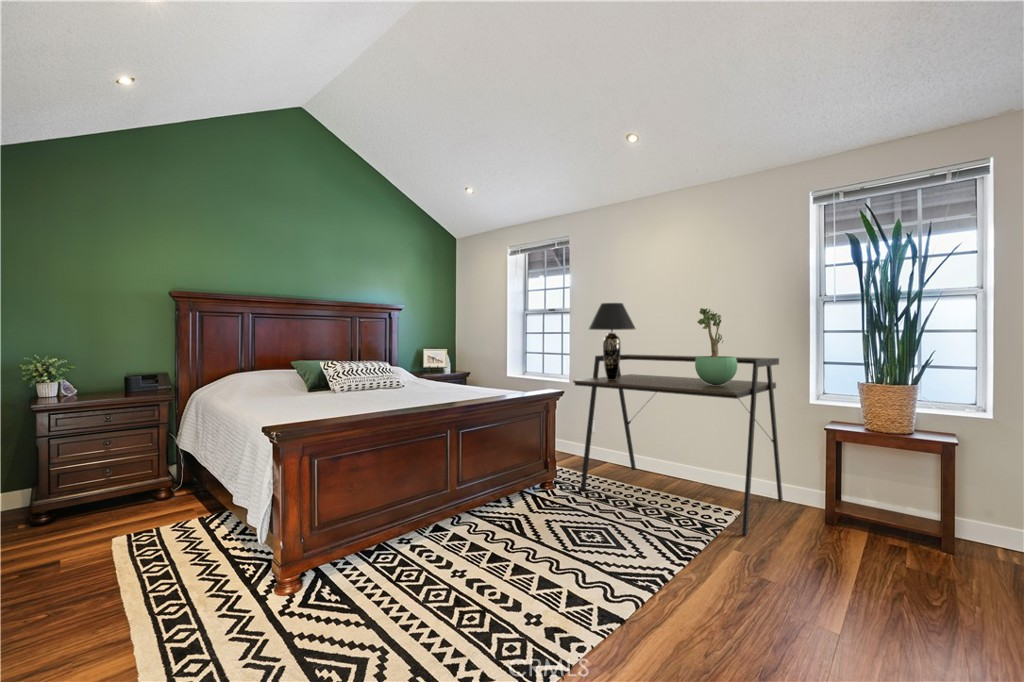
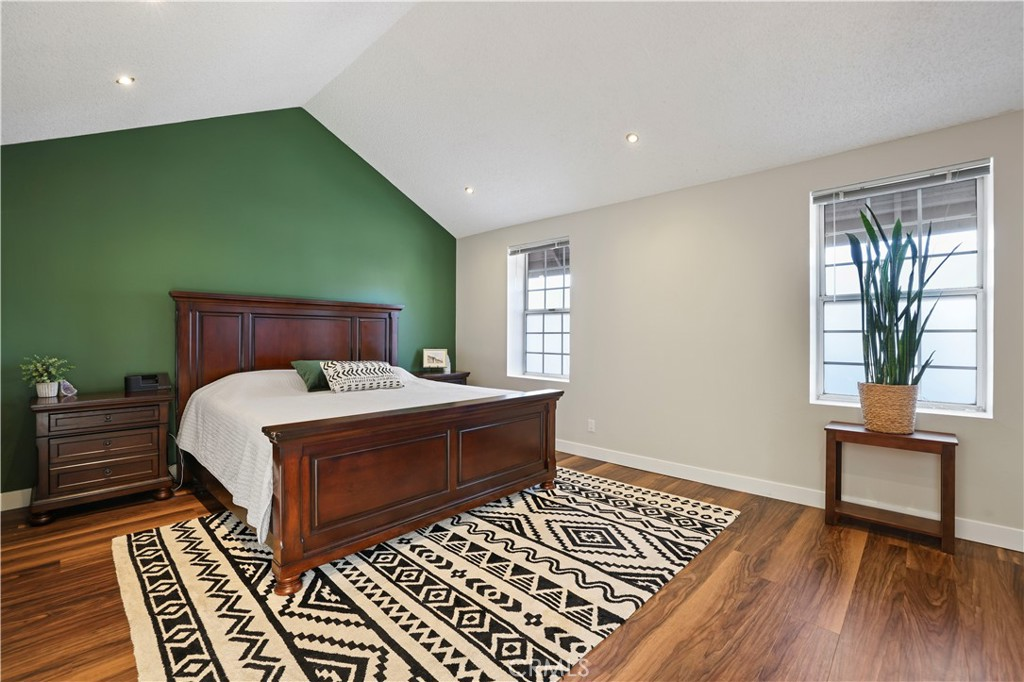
- desk [572,353,784,537]
- table lamp [588,302,637,380]
- potted plant [694,307,738,385]
